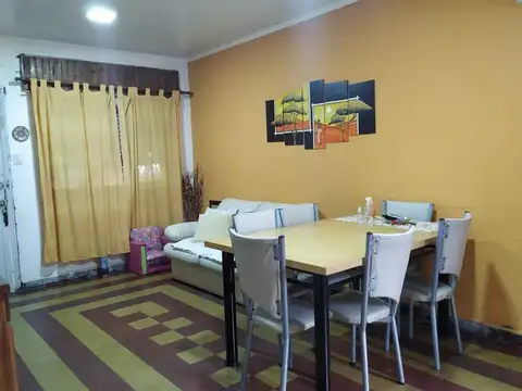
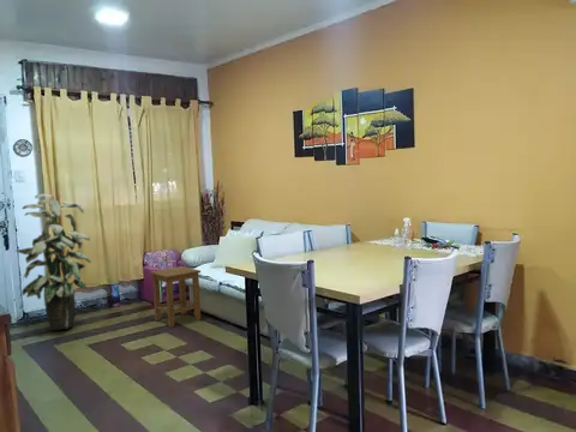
+ indoor plant [16,192,92,331]
+ stool [149,265,202,329]
